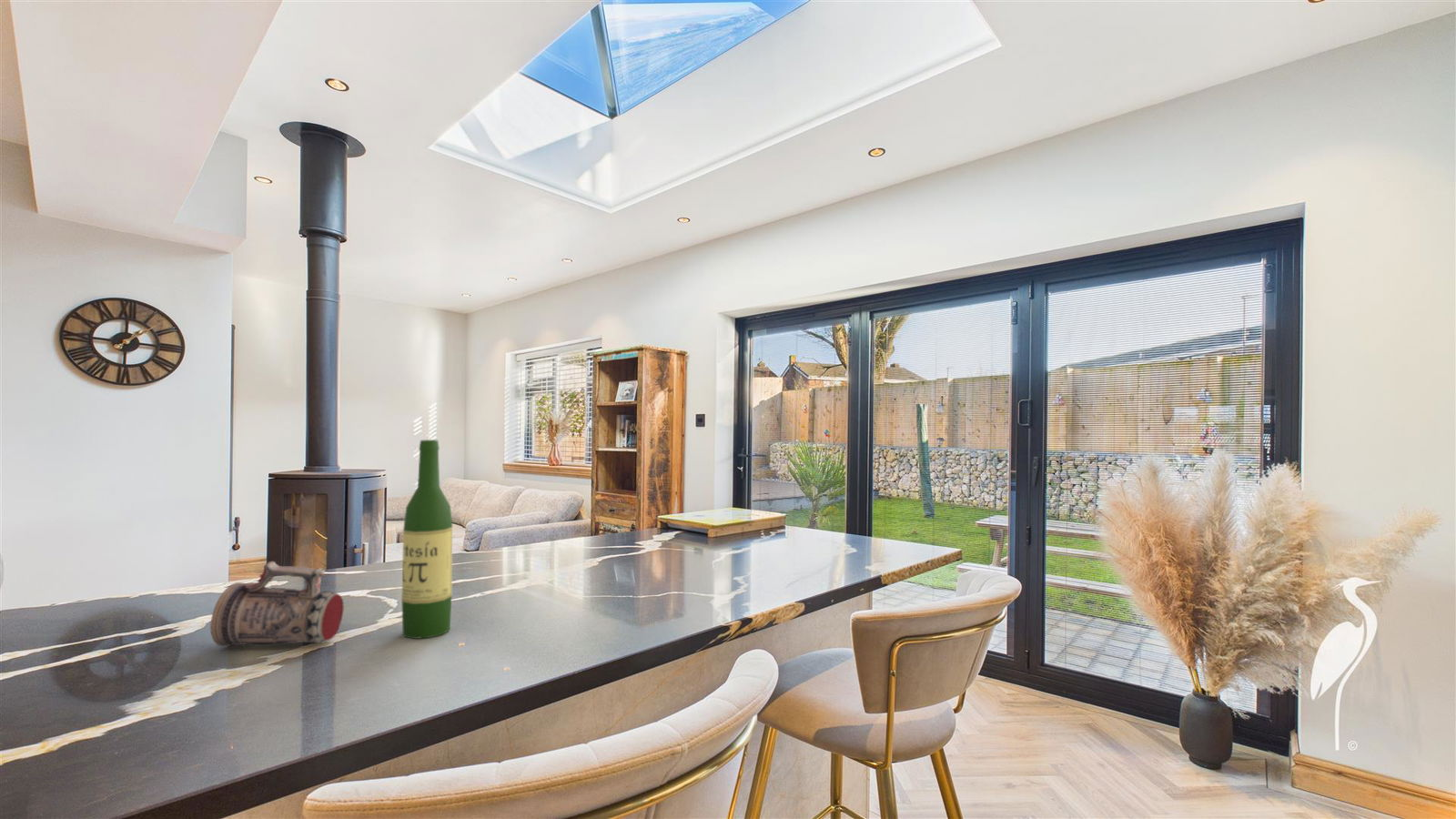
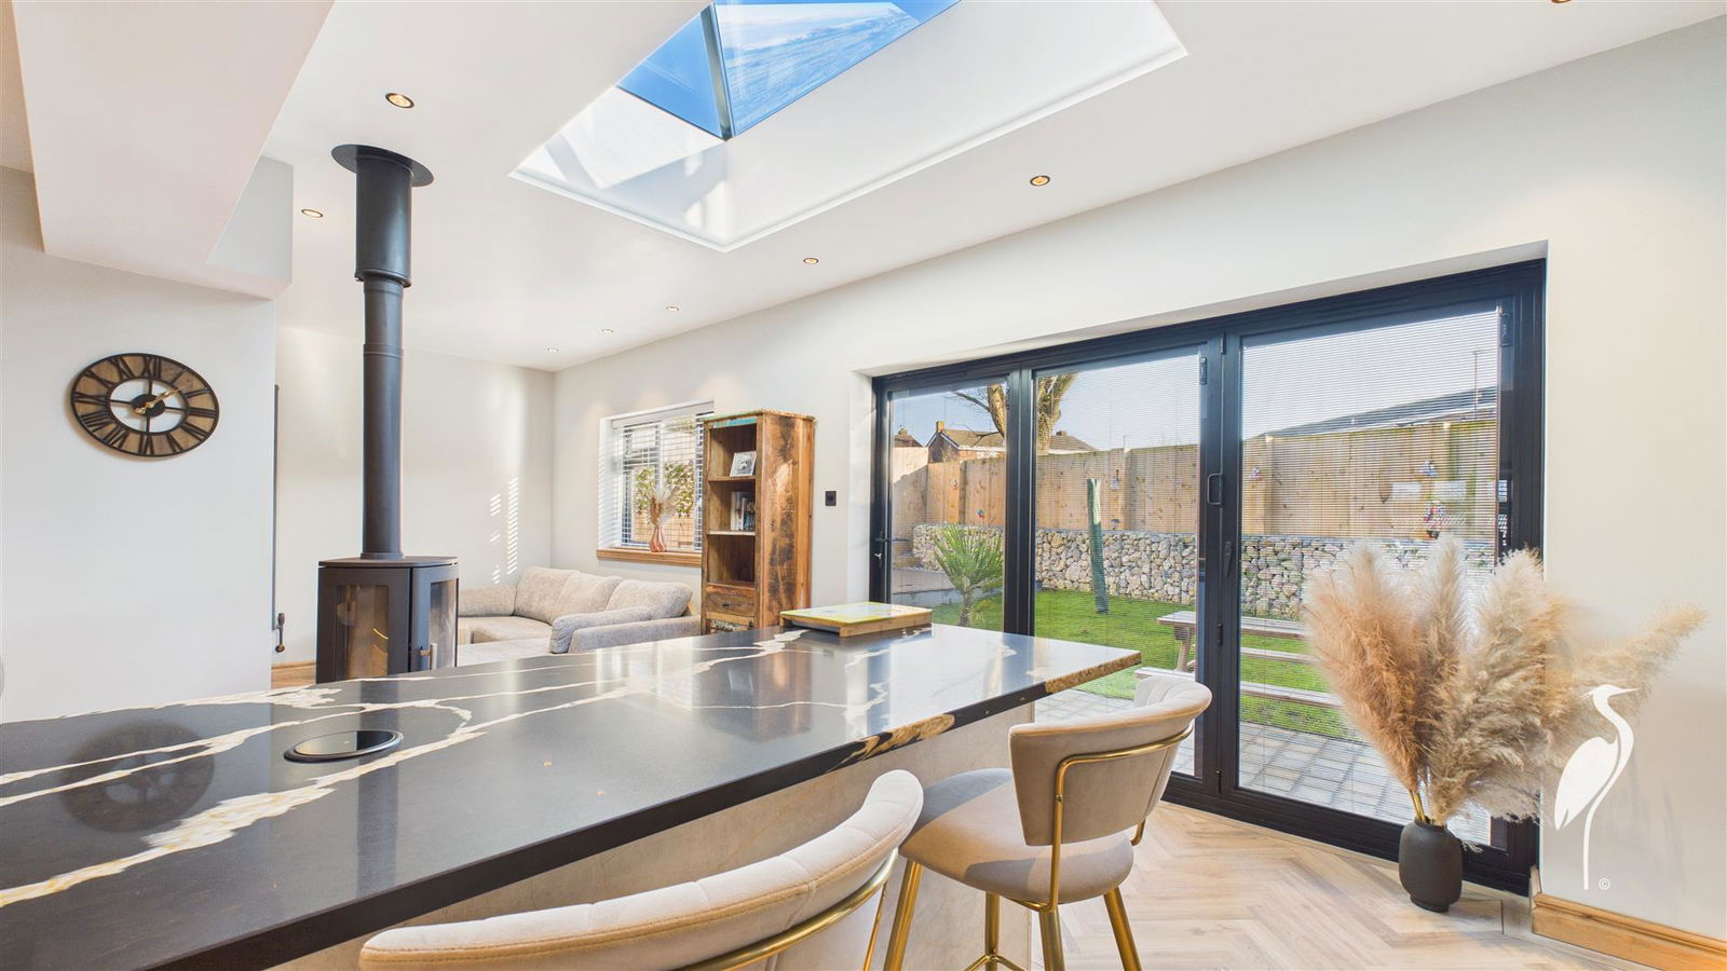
- beer mug [209,561,345,647]
- wine bottle [400,439,453,640]
